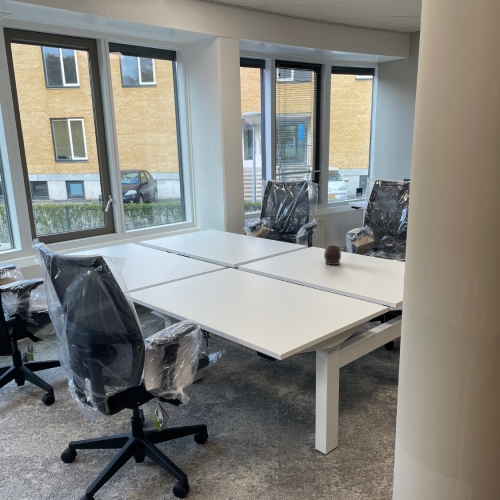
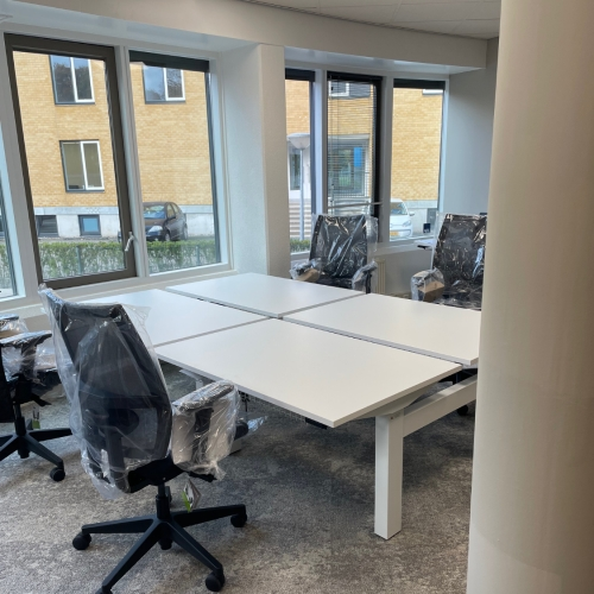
- cup [323,244,342,266]
